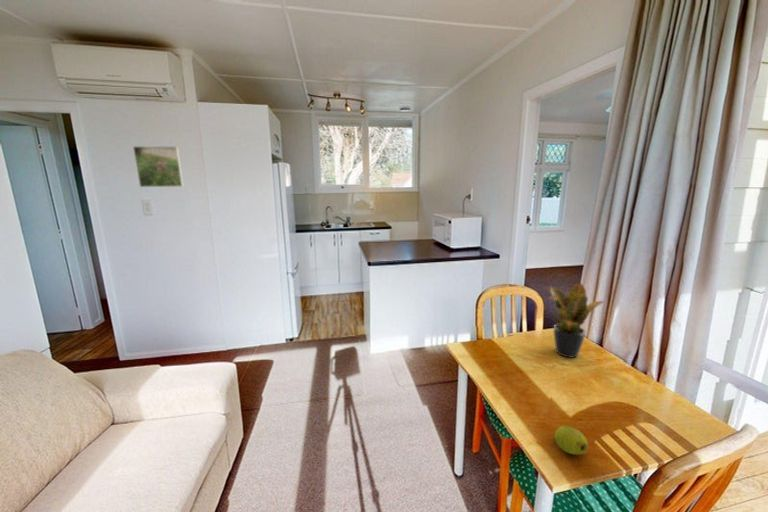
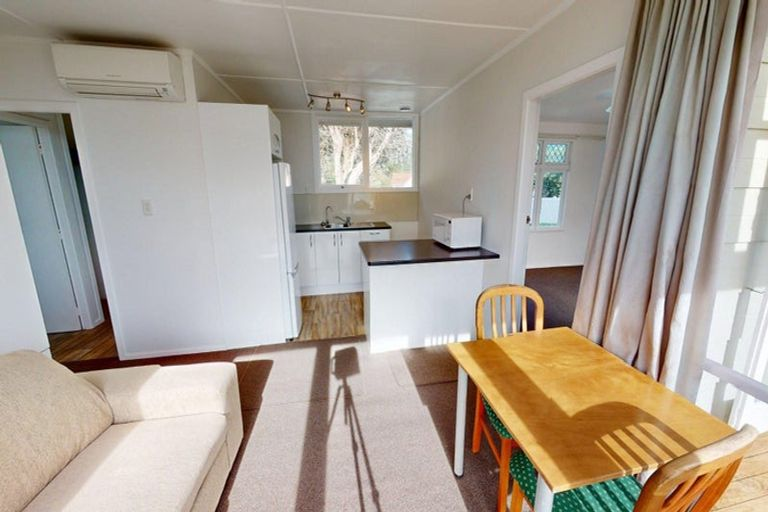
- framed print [132,145,185,188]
- fruit [554,425,589,456]
- potted plant [547,282,605,359]
